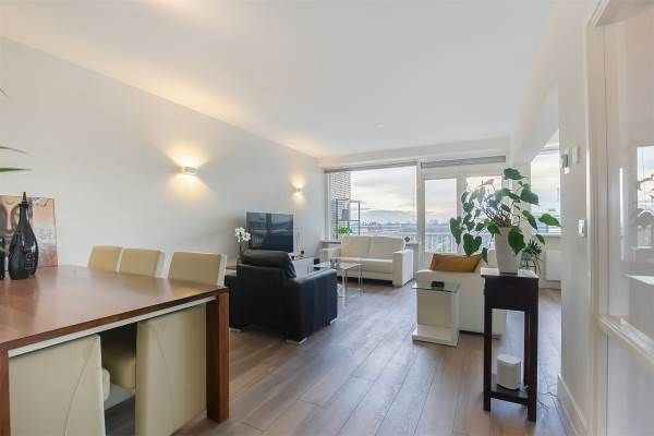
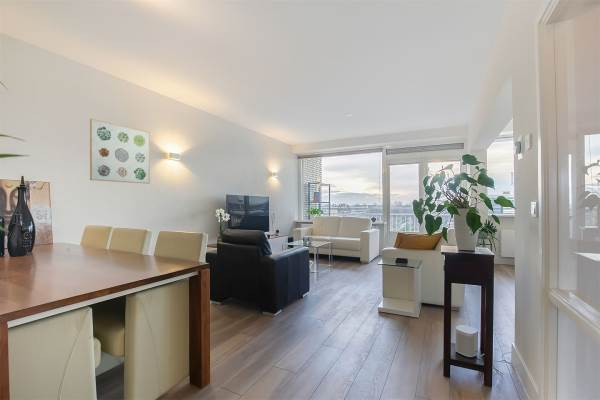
+ wall art [89,118,151,185]
